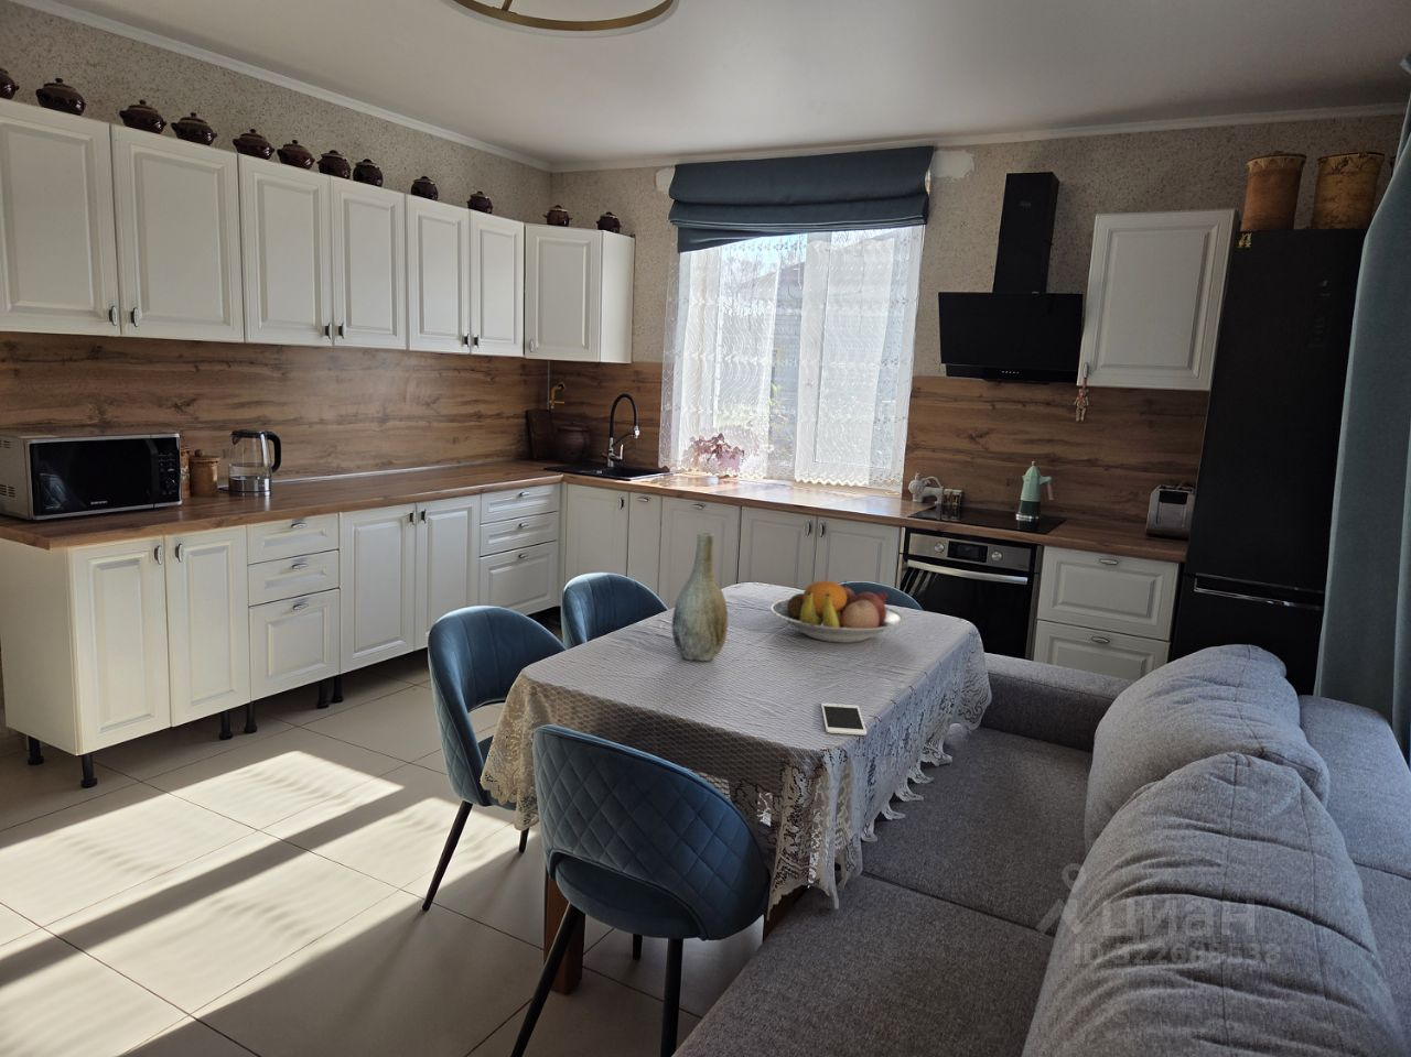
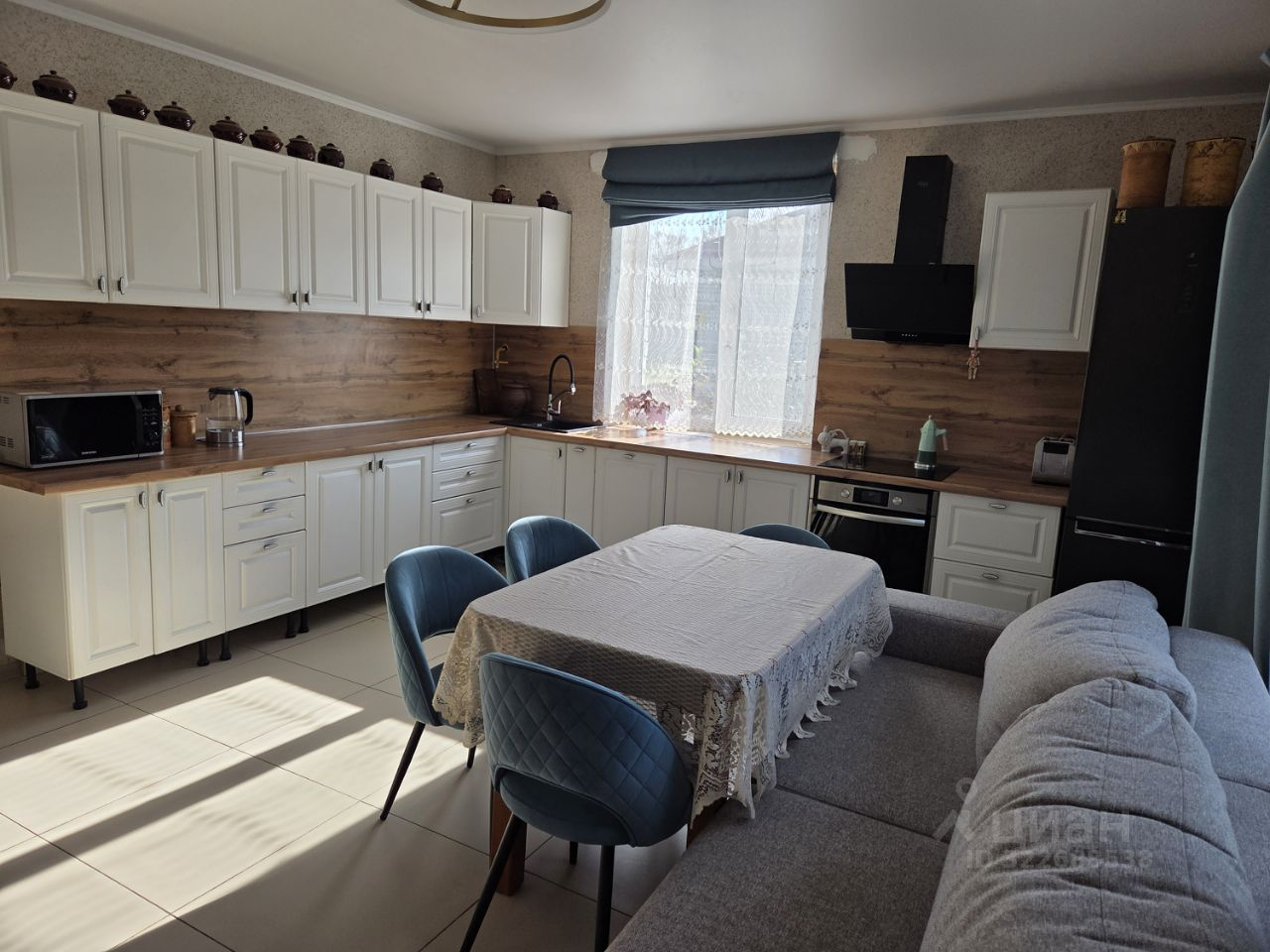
- cell phone [820,702,868,736]
- fruit bowl [770,580,905,644]
- vase [671,532,729,662]
